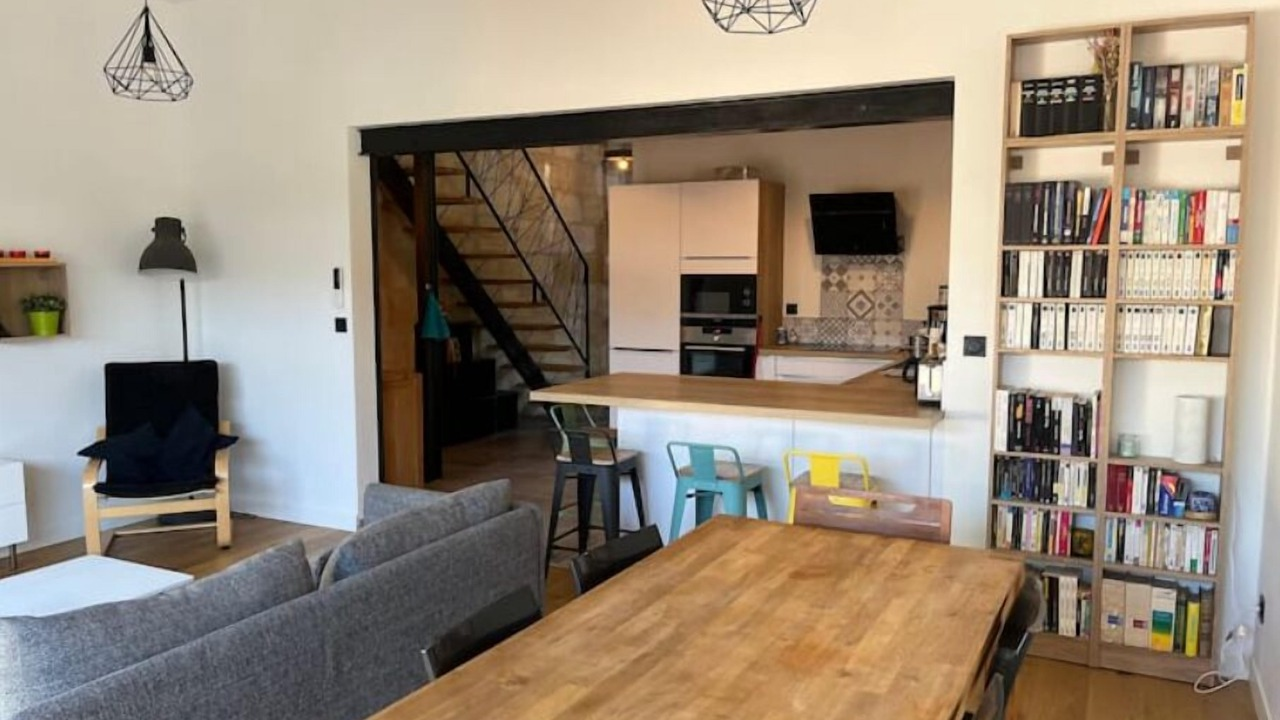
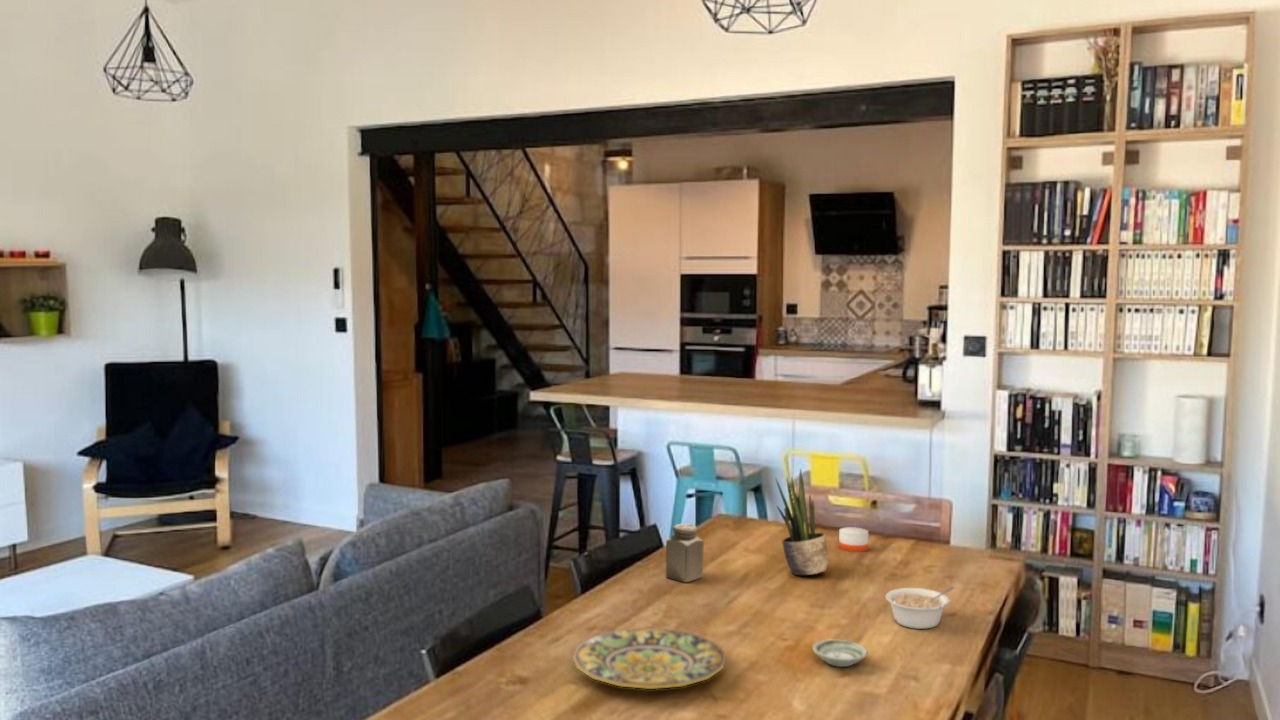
+ plate [572,627,727,690]
+ potted plant [774,468,829,576]
+ saucer [812,639,868,668]
+ candle [838,524,869,553]
+ legume [885,586,956,630]
+ salt shaker [665,523,705,583]
